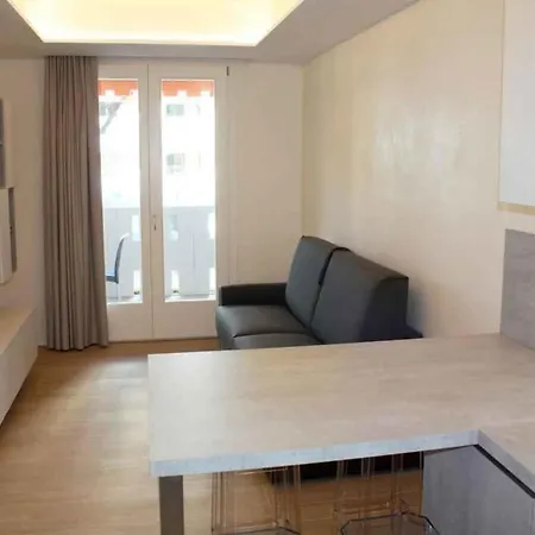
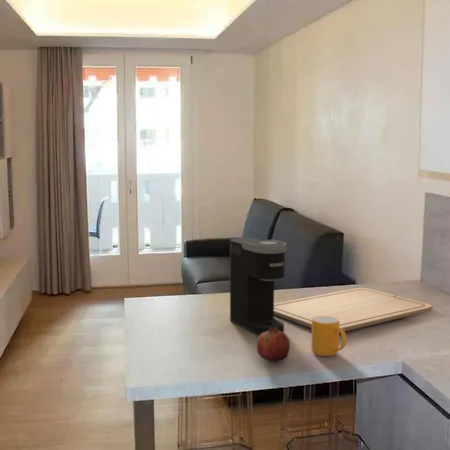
+ fruit [256,328,291,363]
+ coffee maker [229,237,287,336]
+ mug [310,316,347,357]
+ chopping board [274,287,434,334]
